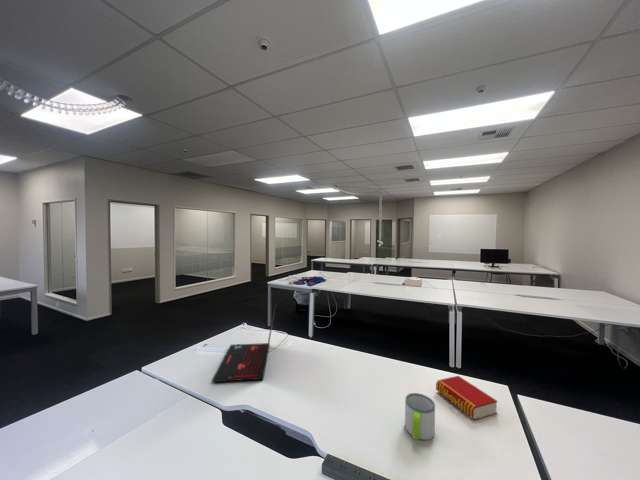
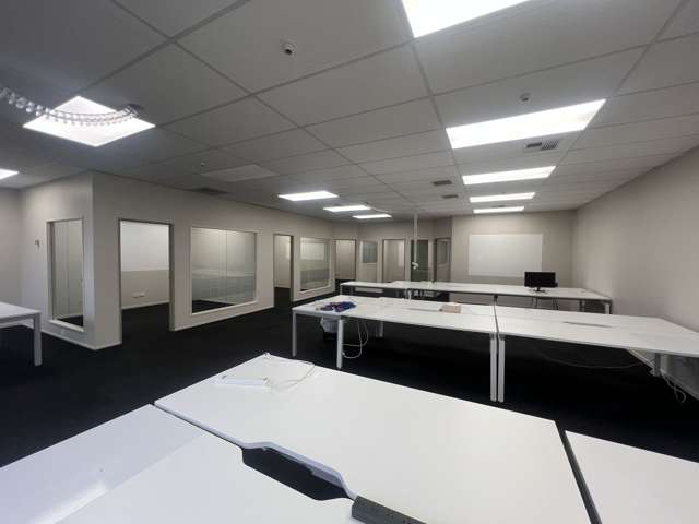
- book [435,375,498,421]
- laptop [211,302,277,383]
- mug [404,392,436,441]
